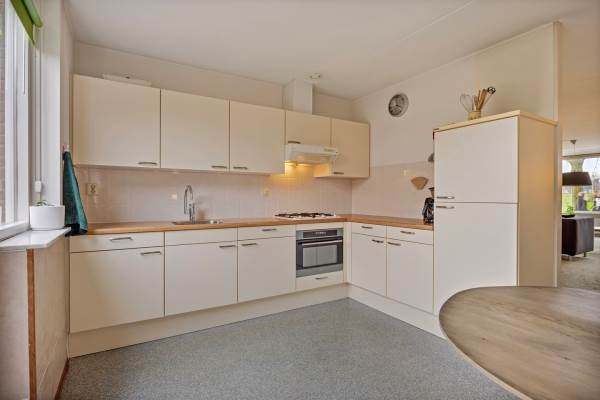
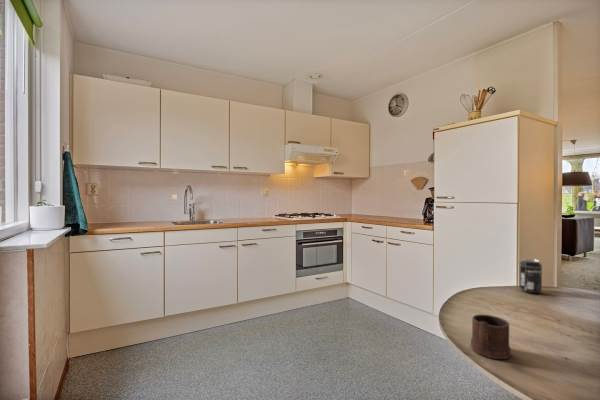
+ beverage can [519,258,543,294]
+ mug [470,314,512,360]
